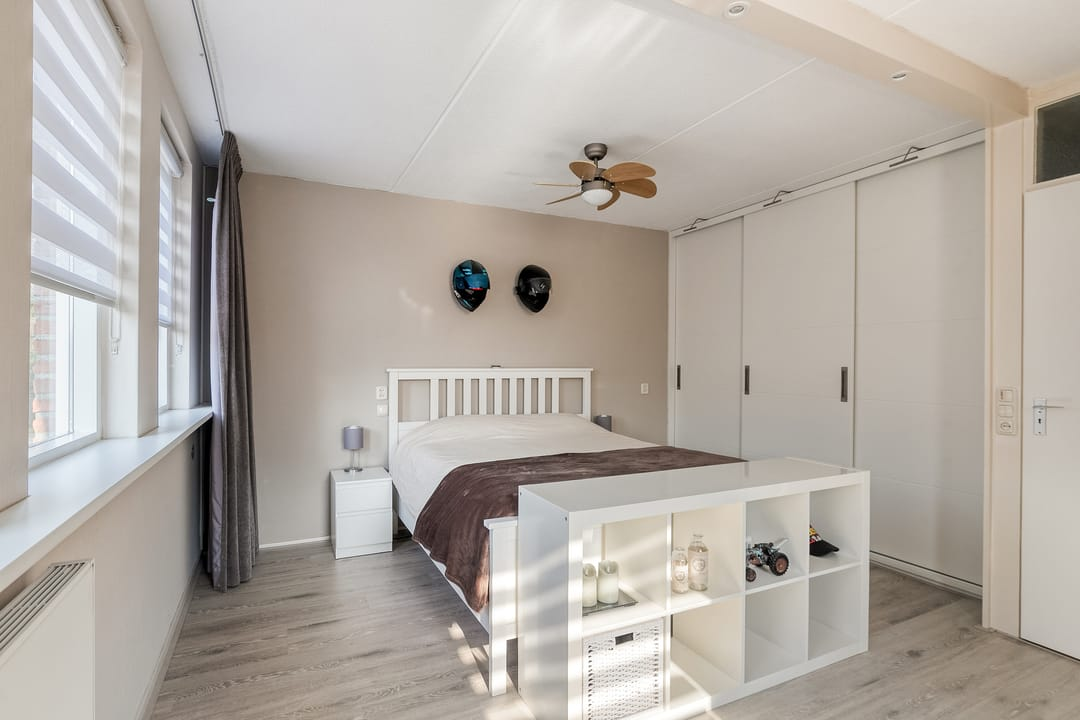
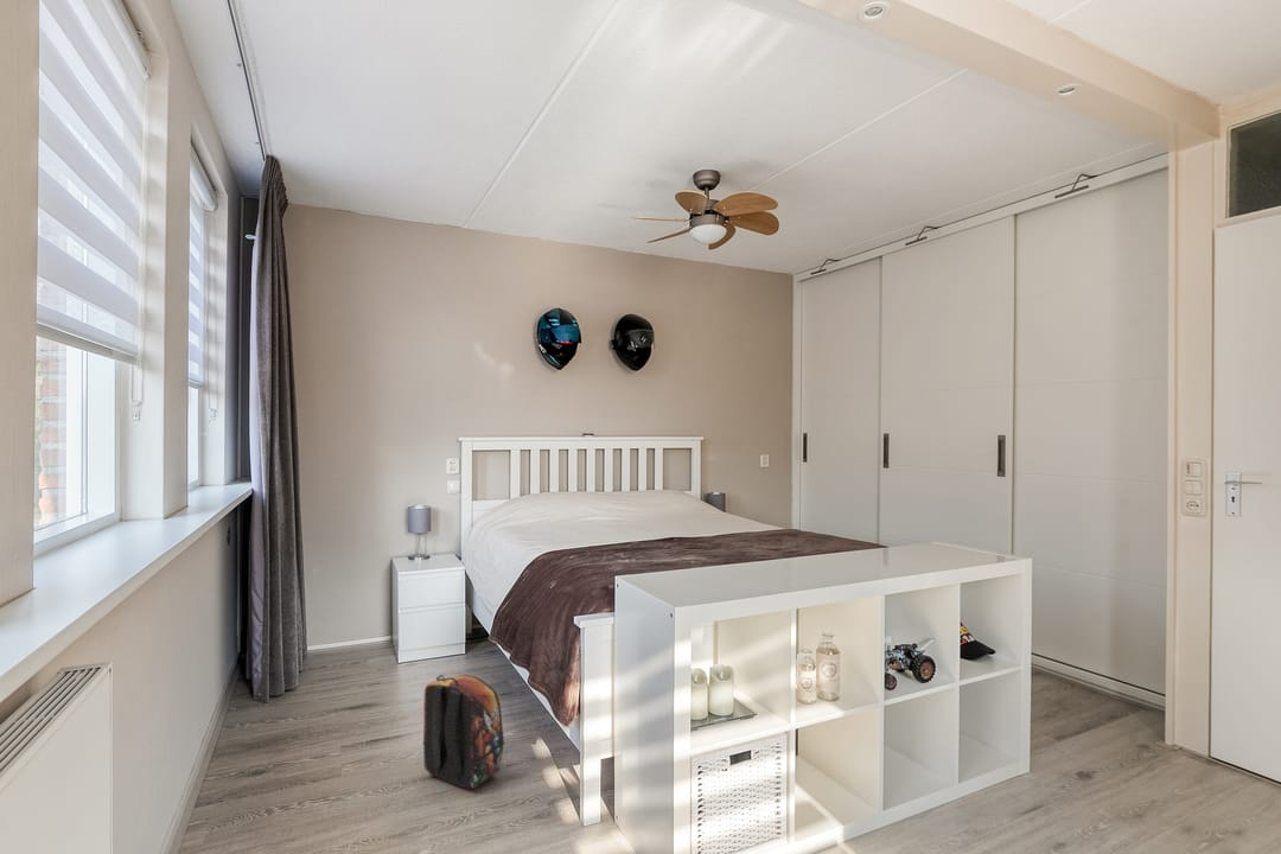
+ backpack [421,674,505,790]
